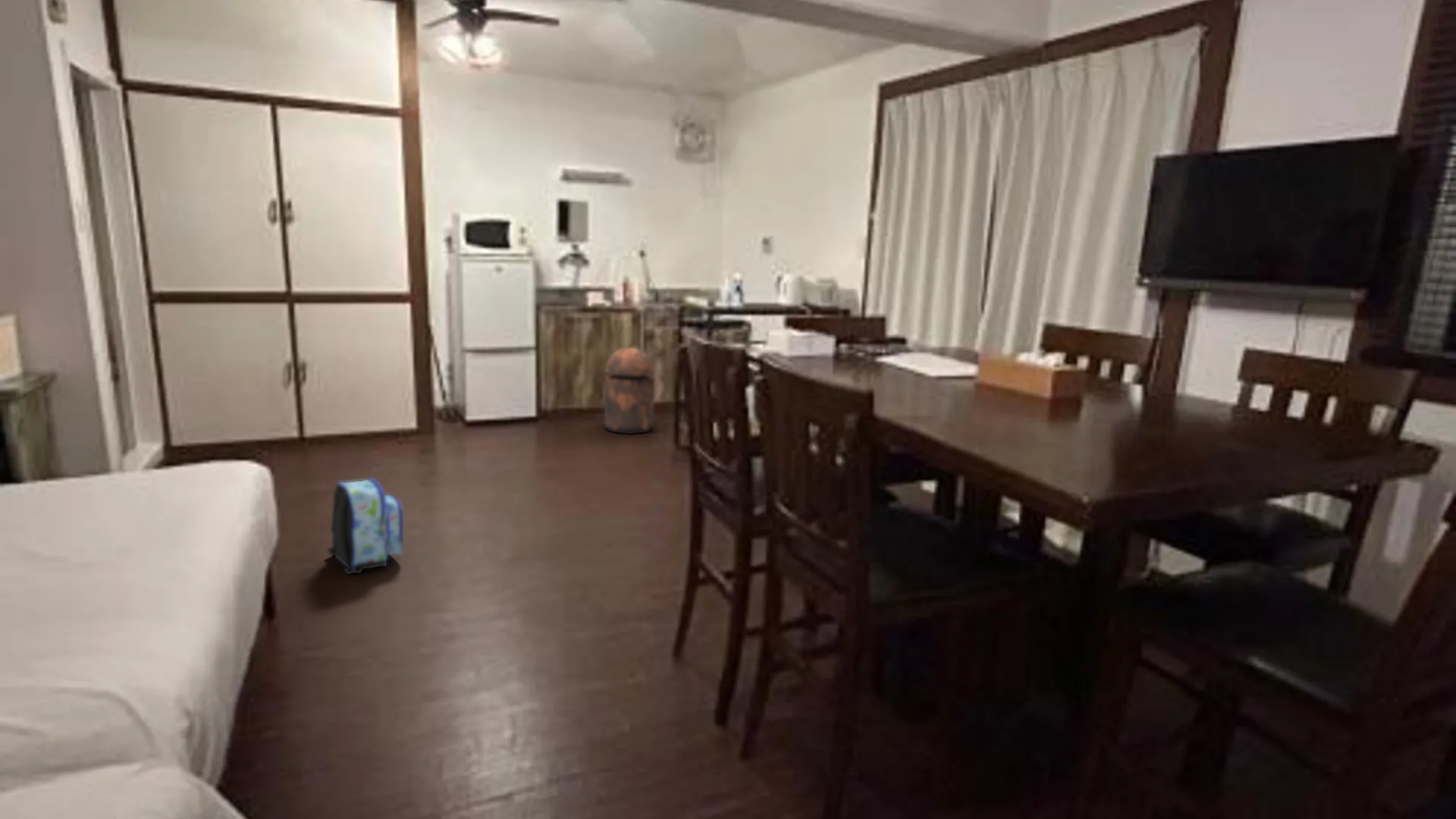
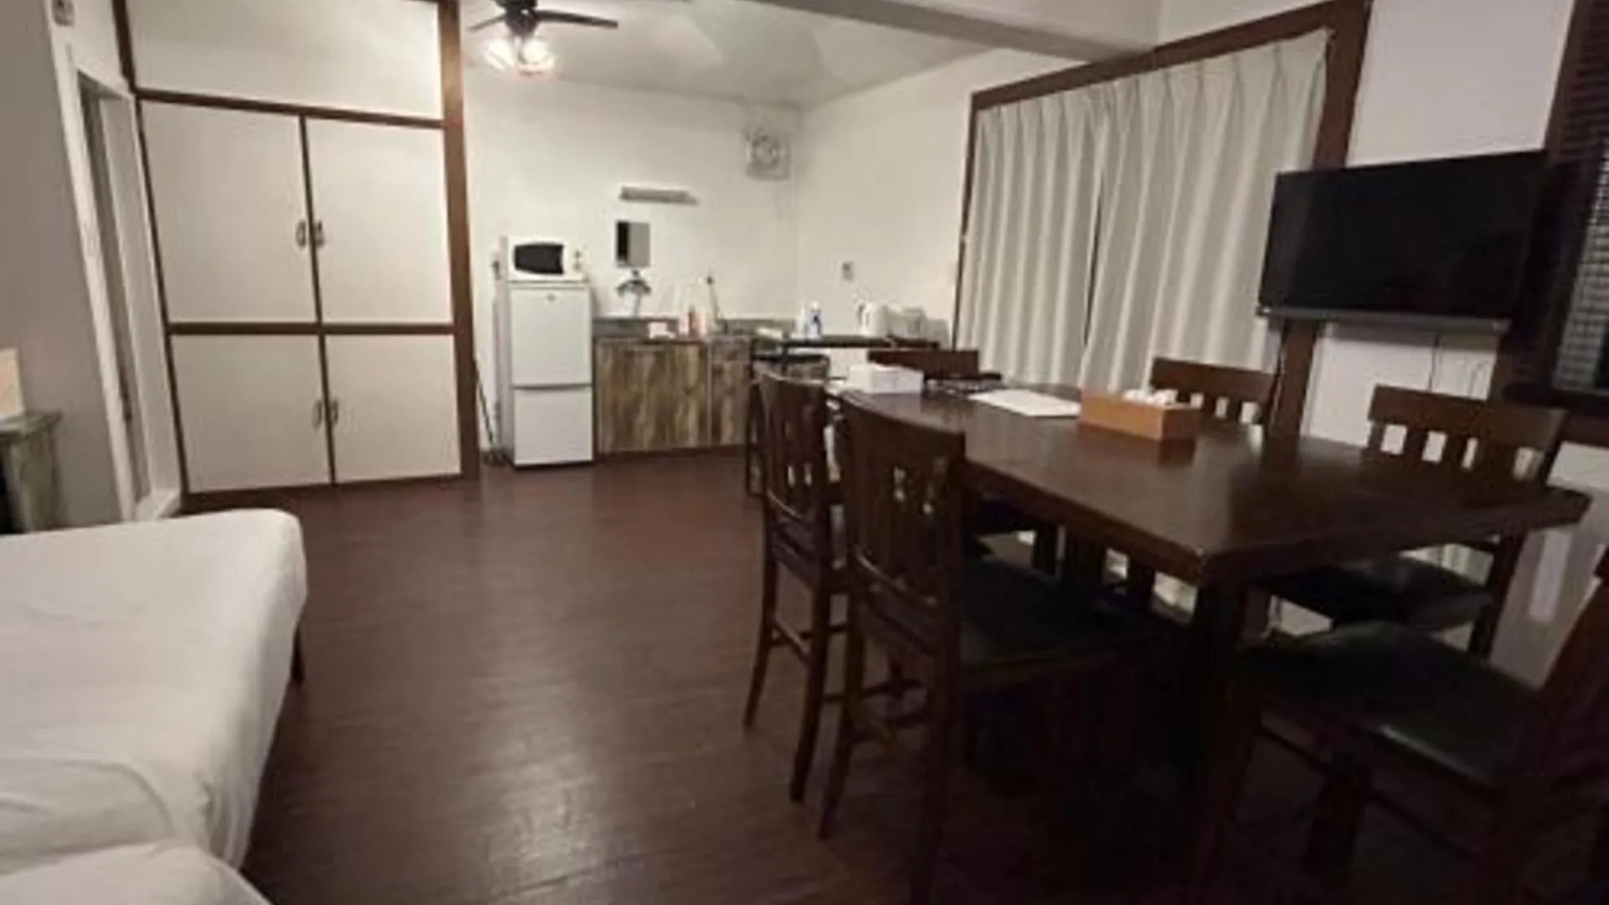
- backpack [327,477,404,575]
- trash can [604,347,655,435]
